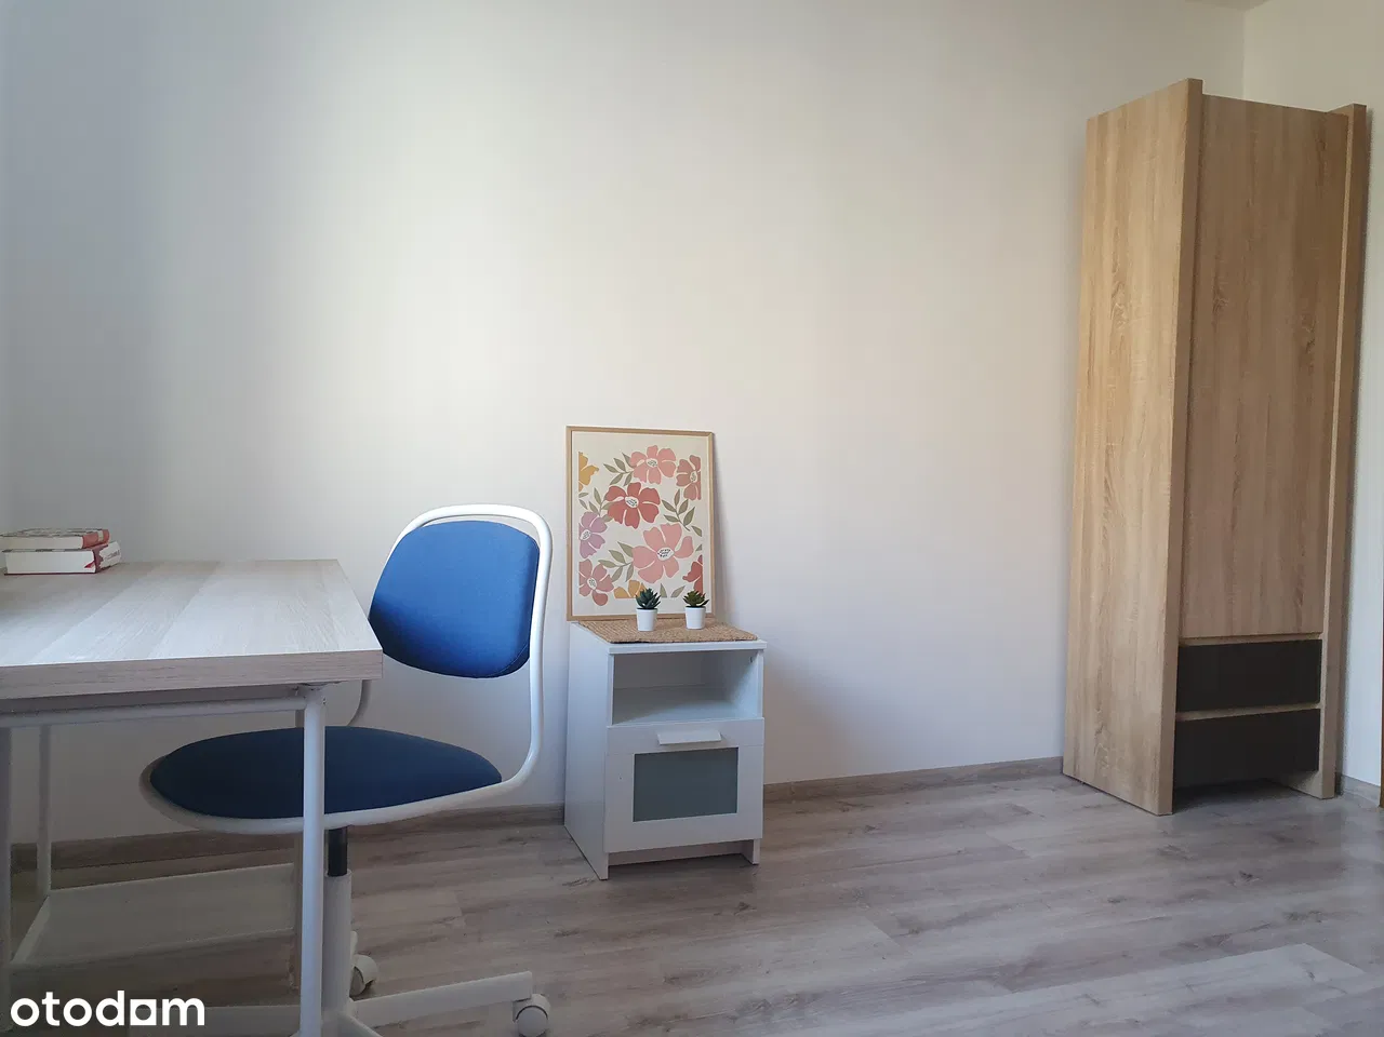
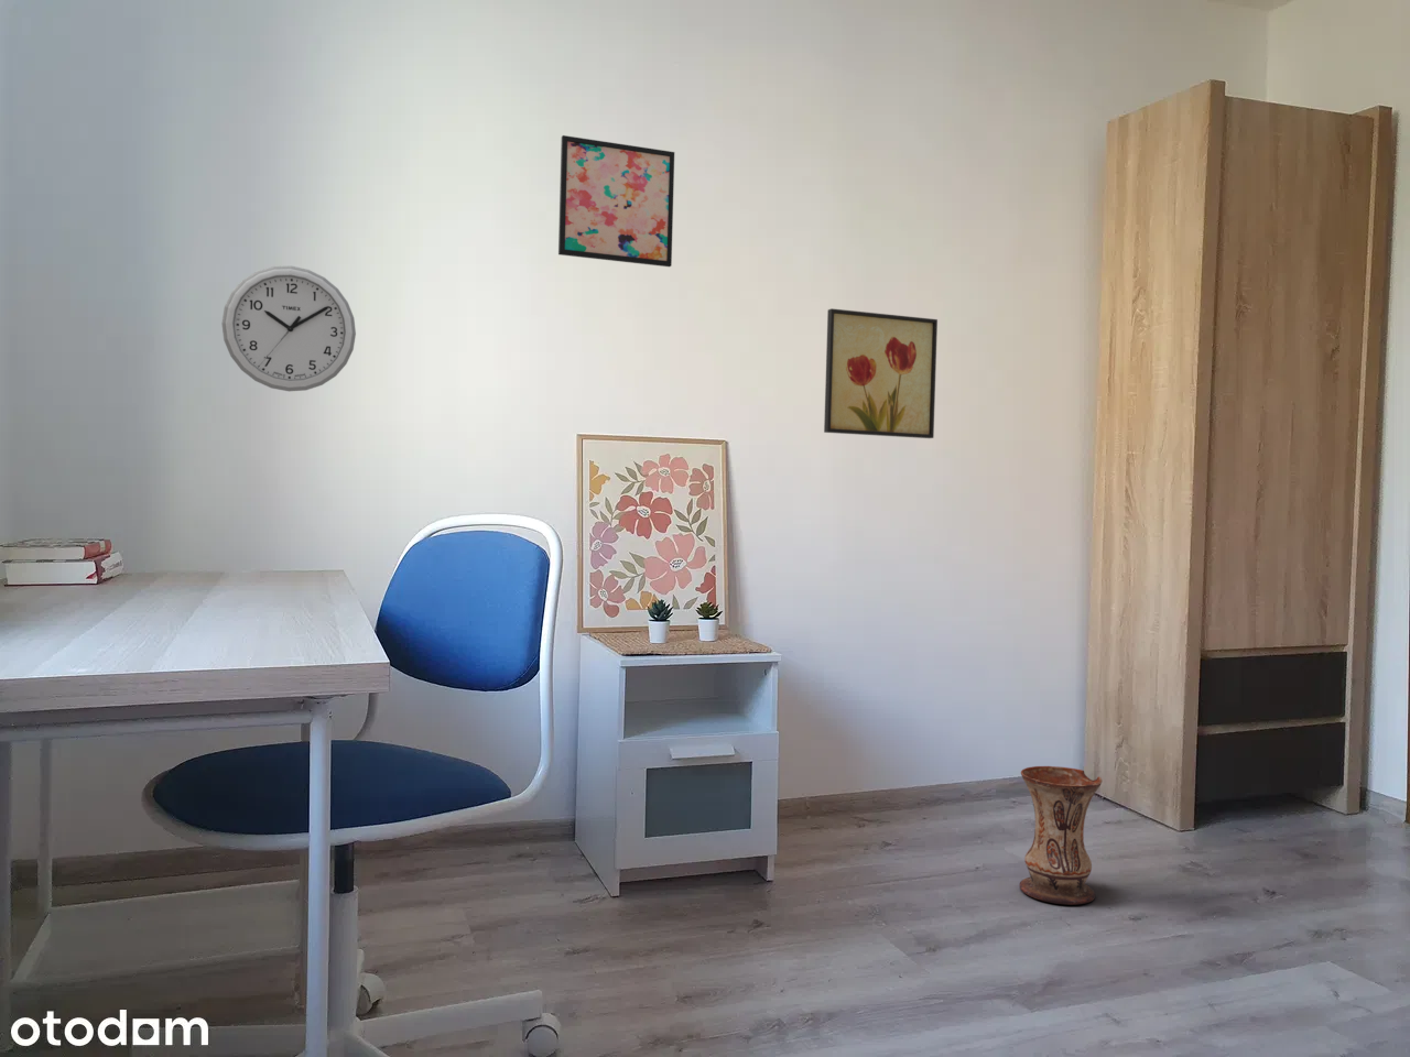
+ wall clock [220,264,356,392]
+ vase [1019,765,1104,906]
+ wall art [823,308,938,440]
+ wall art [557,134,675,268]
